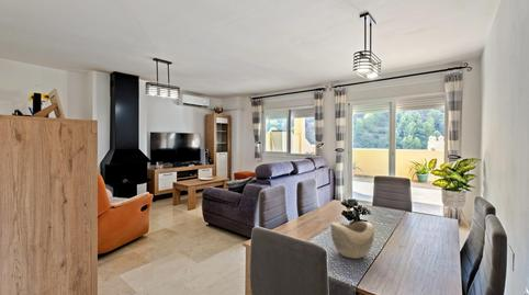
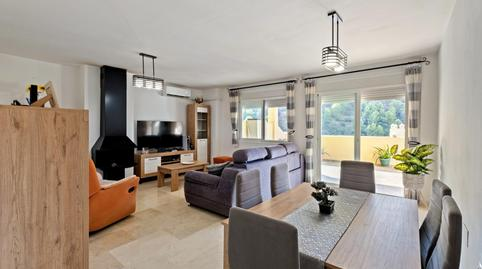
- decorative bowl [329,220,375,260]
